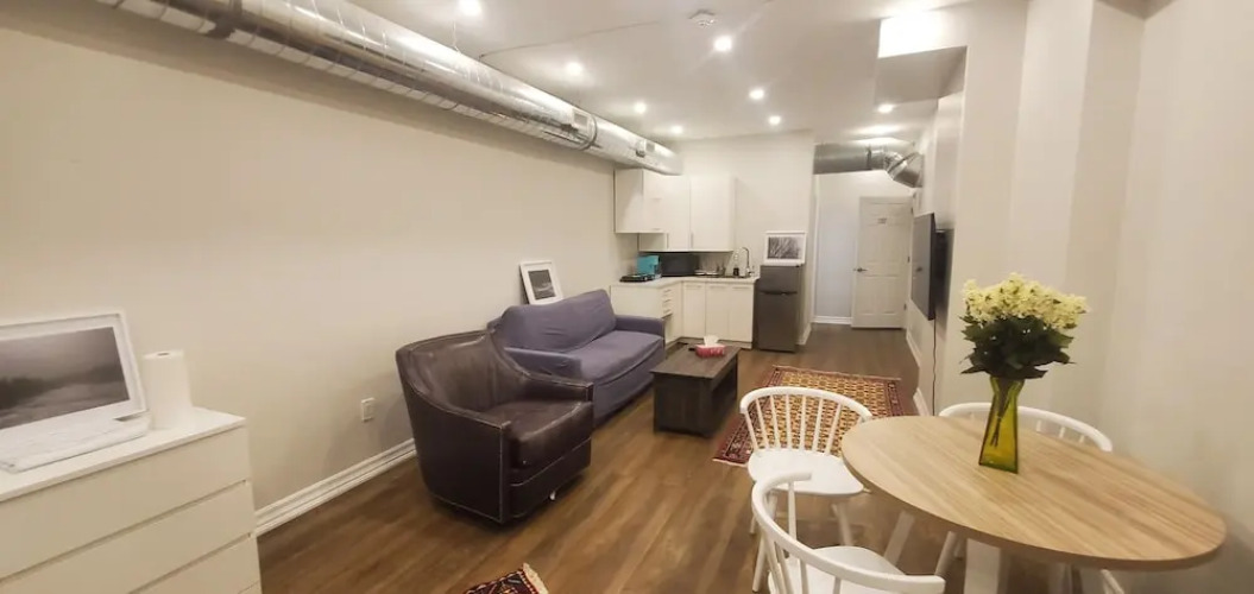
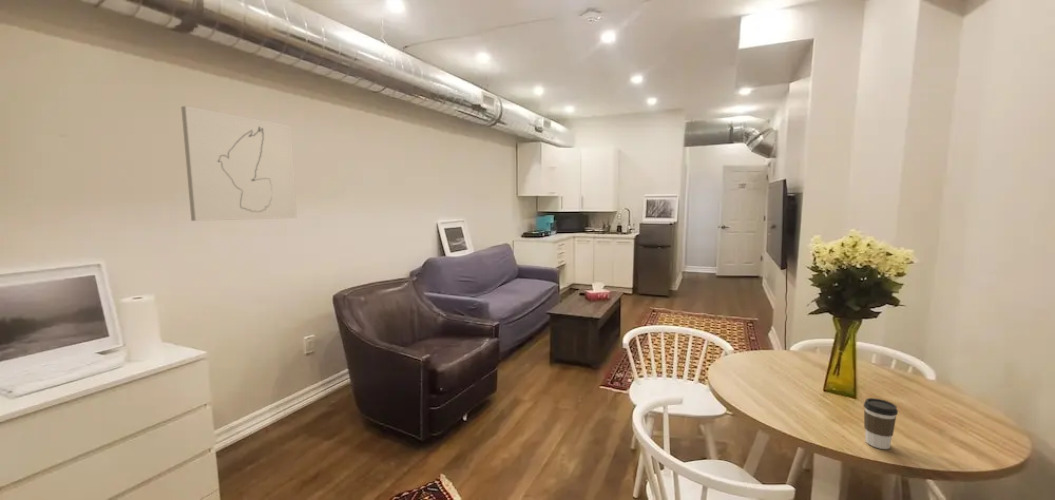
+ coffee cup [863,397,899,450]
+ wall art [180,105,298,222]
